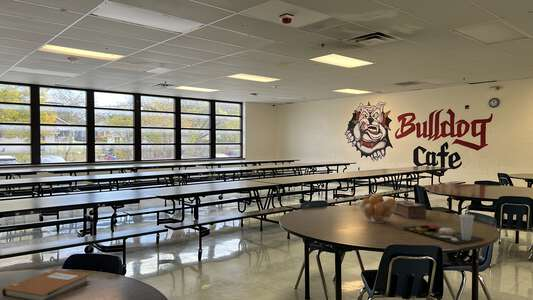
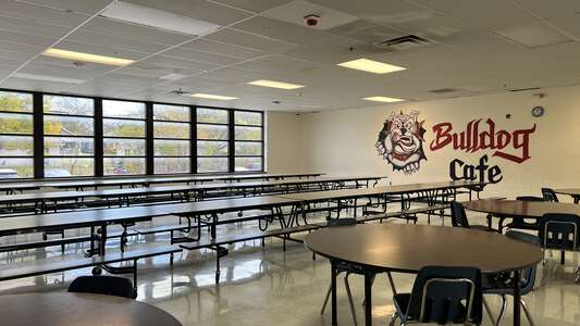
- tissue box [392,200,428,219]
- fruit basket [358,193,398,224]
- notebook [1,268,91,300]
- food tray [403,202,486,245]
